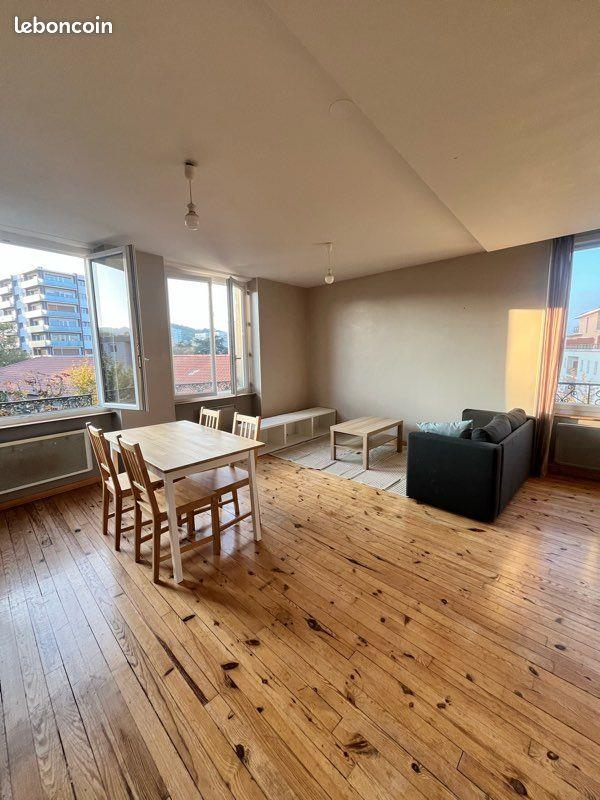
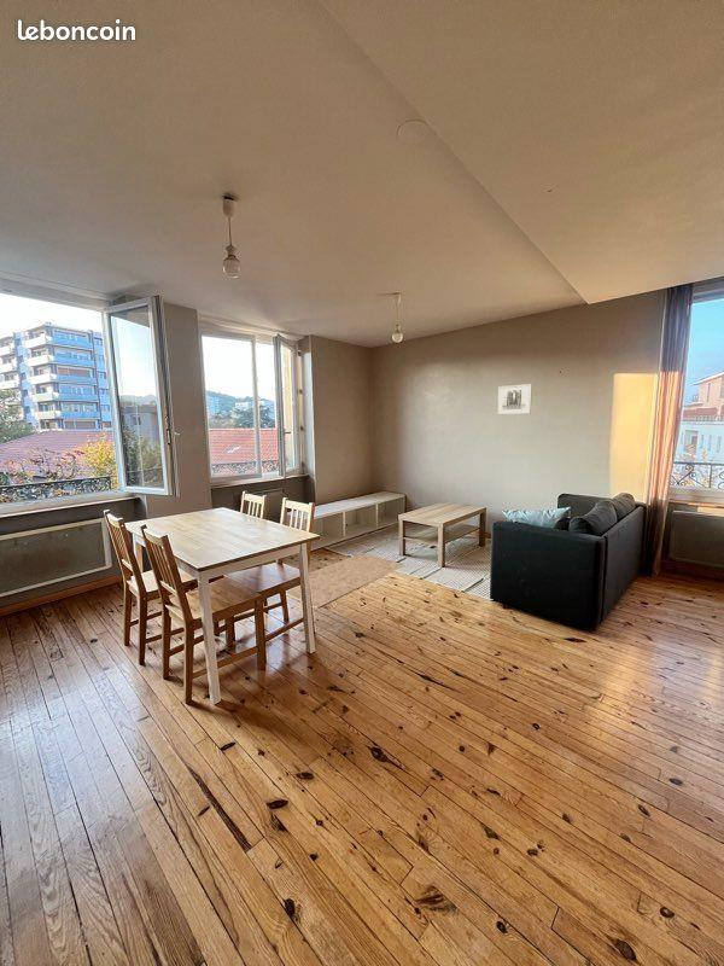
+ wall art [496,383,533,417]
+ rug [286,552,405,610]
